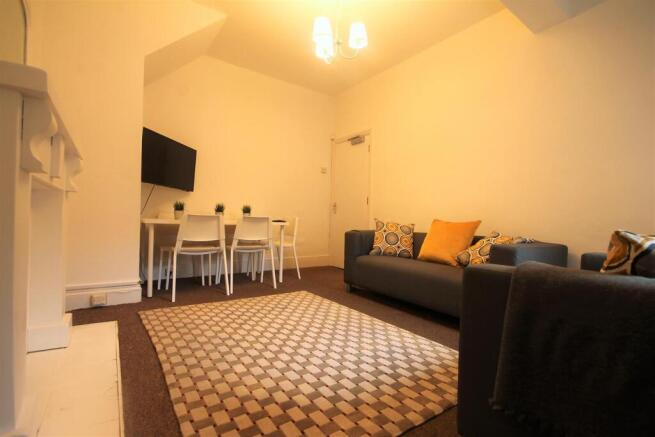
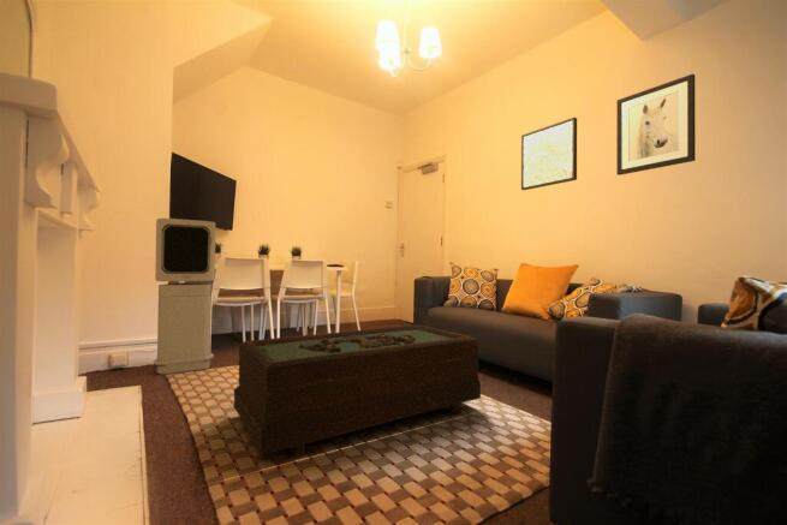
+ coffee table [232,323,482,459]
+ wall art [520,117,578,191]
+ wall art [615,73,697,177]
+ air purifier [153,217,216,375]
